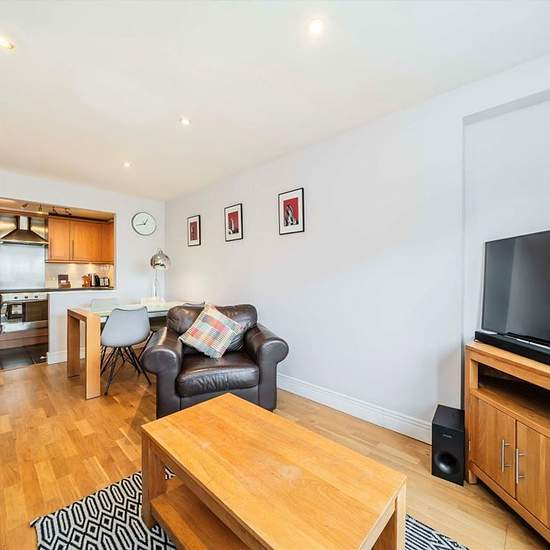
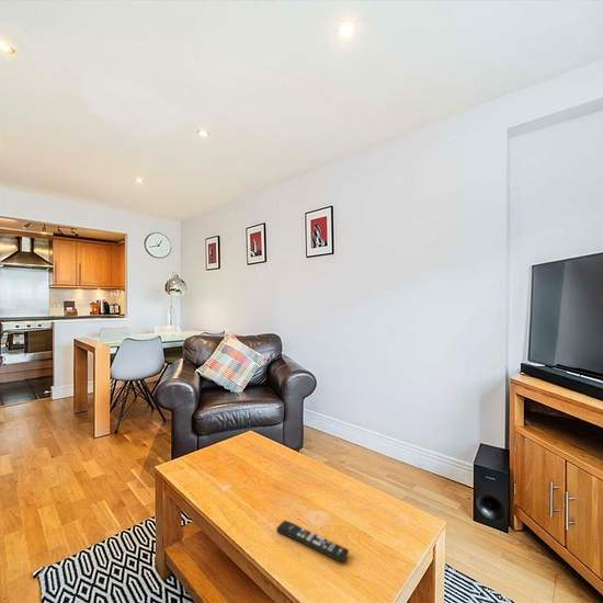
+ remote control [275,520,350,564]
